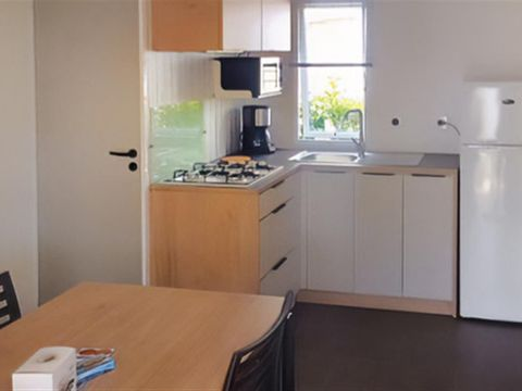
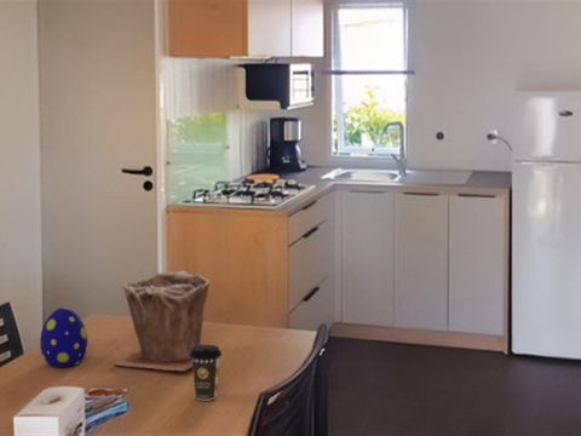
+ decorative egg [39,306,88,368]
+ coffee cup [190,344,223,401]
+ plant pot [114,270,211,372]
